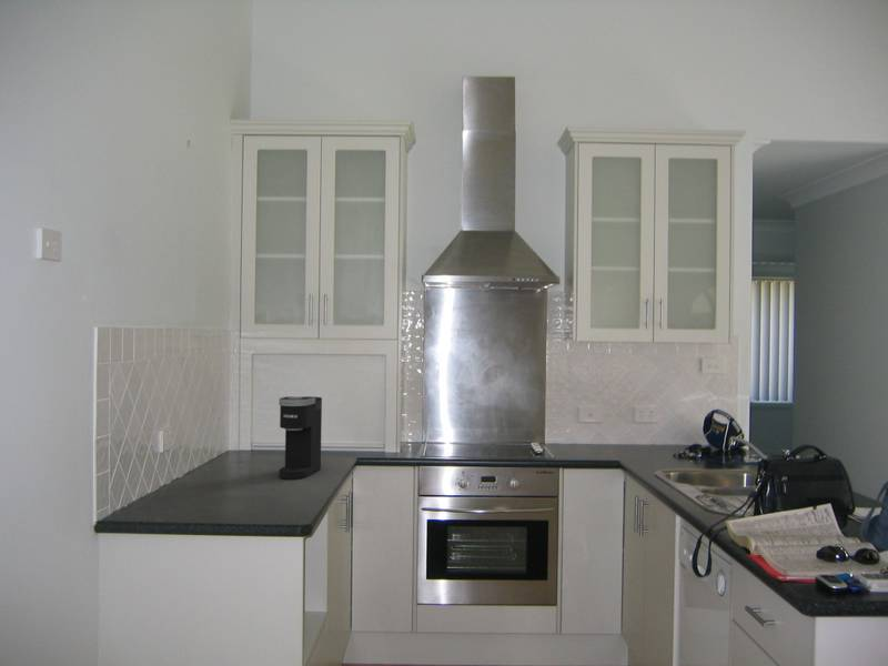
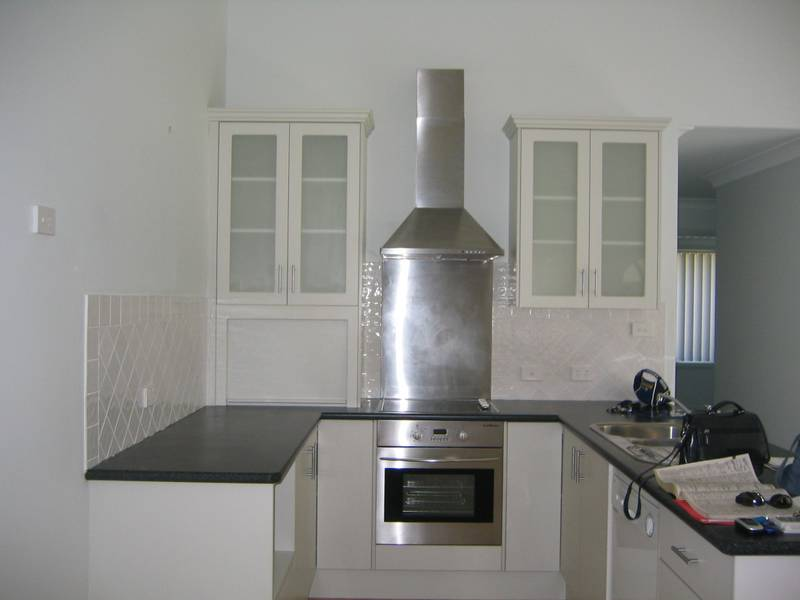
- coffee maker [278,395,323,481]
